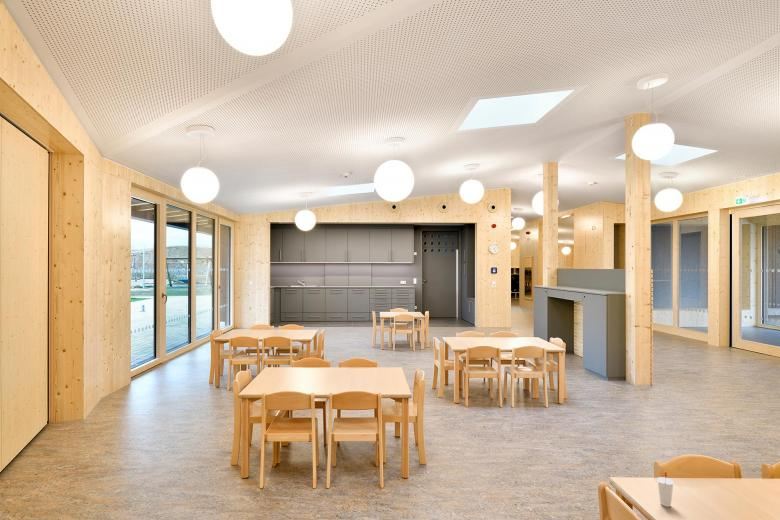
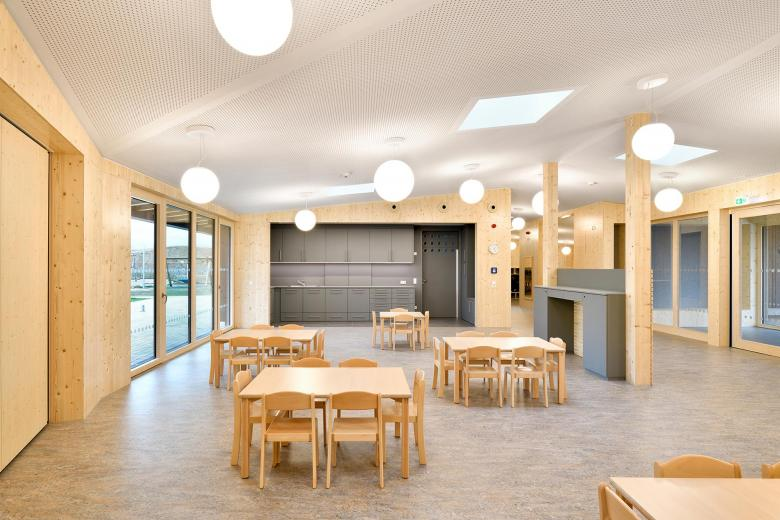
- cup [656,471,675,508]
